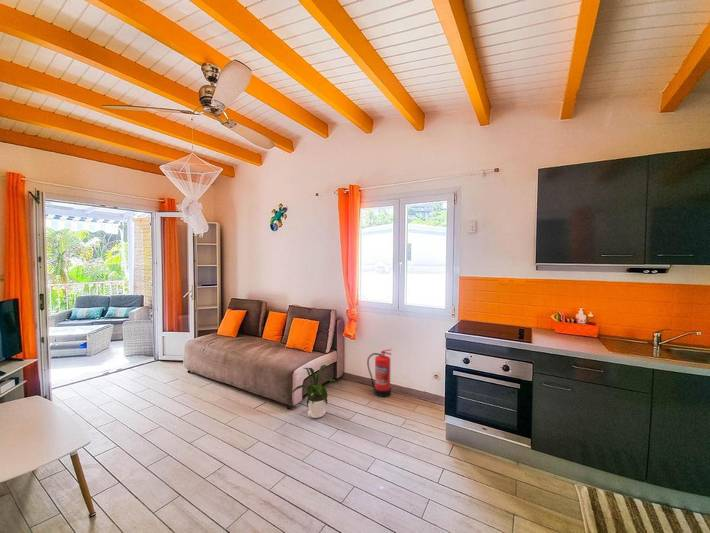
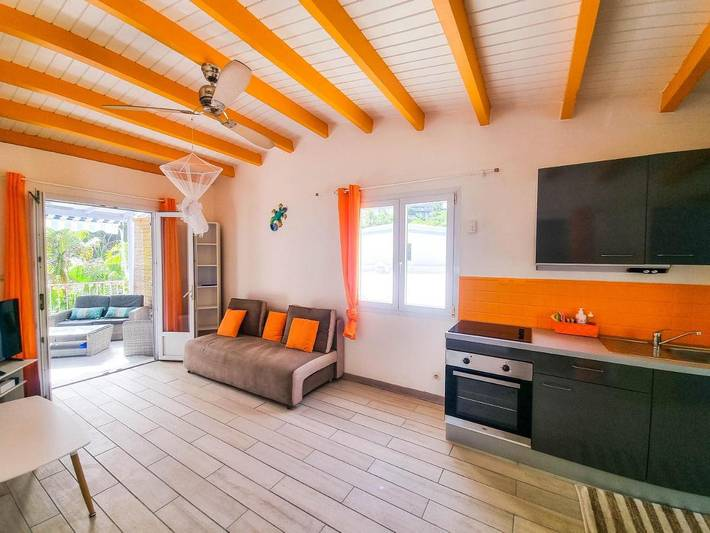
- house plant [288,364,337,419]
- fire extinguisher [366,348,393,398]
